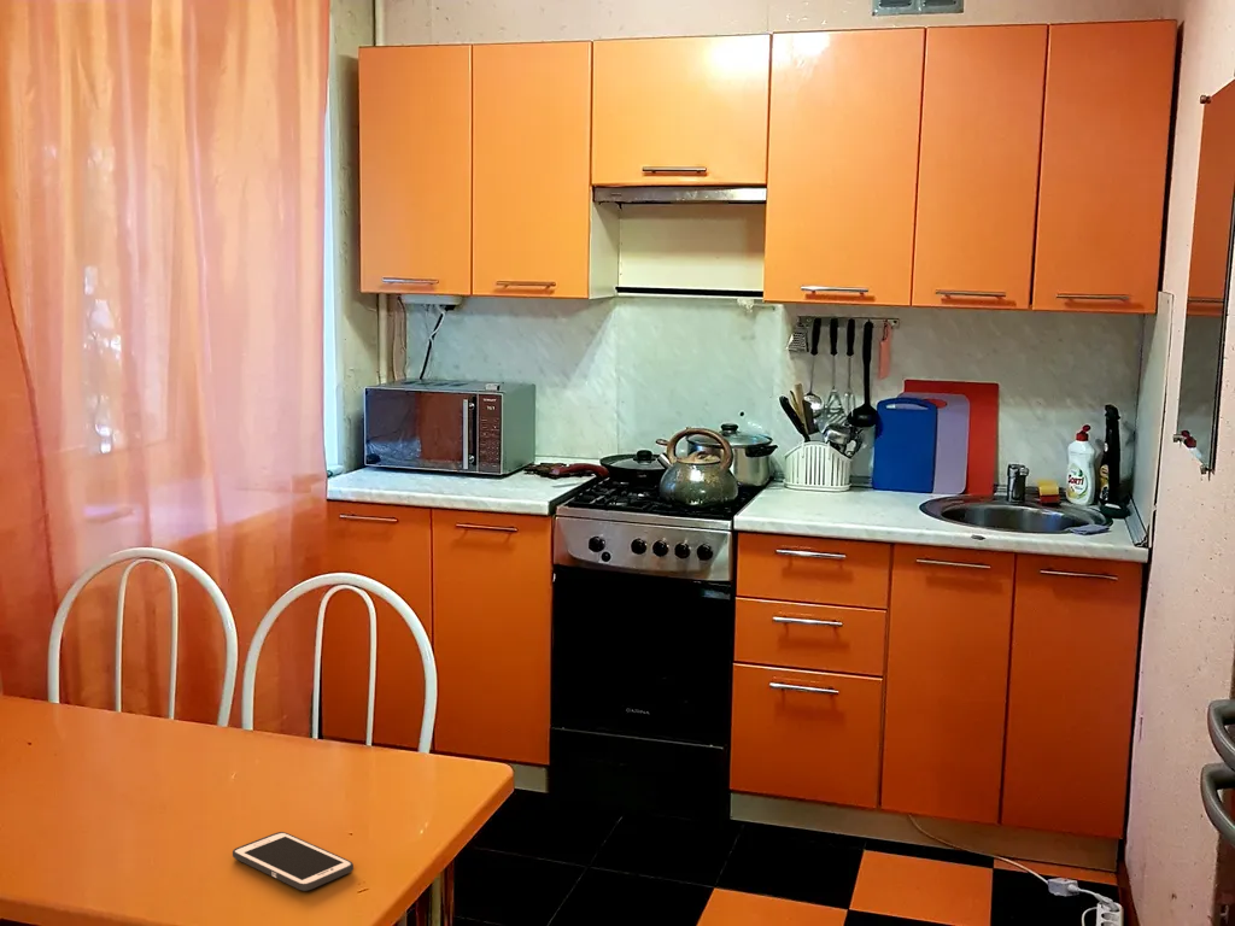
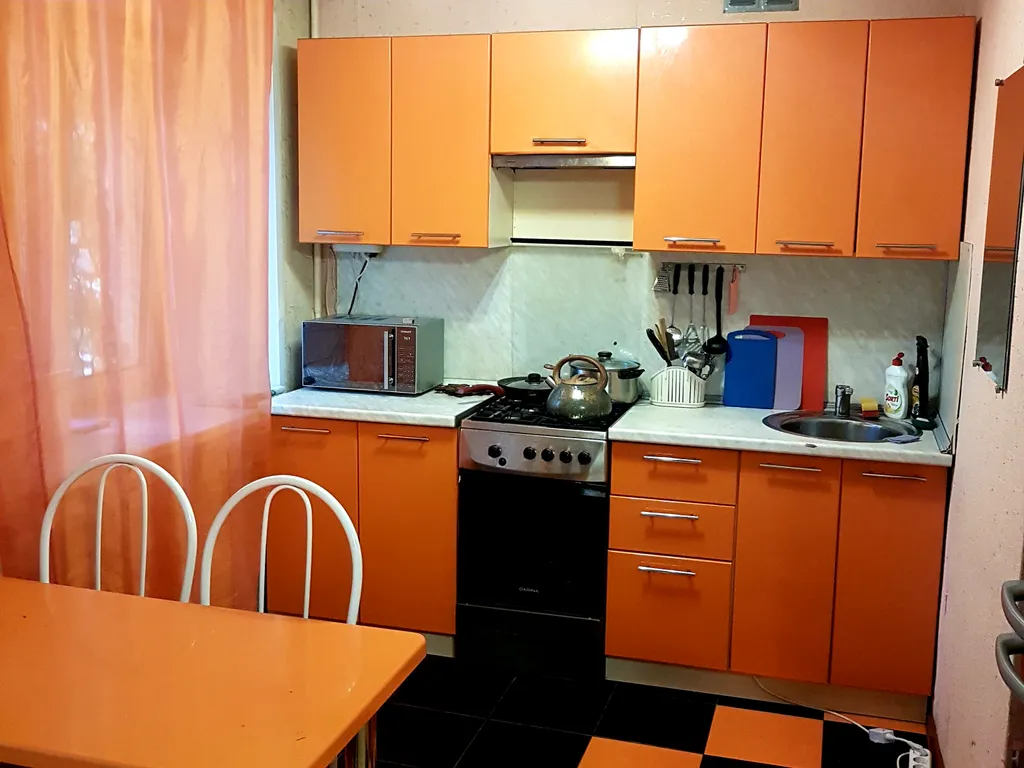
- cell phone [232,831,355,892]
